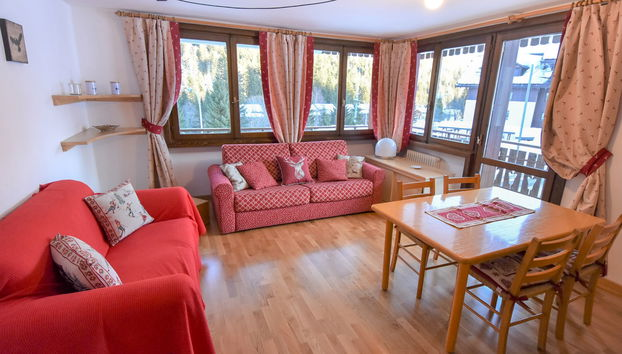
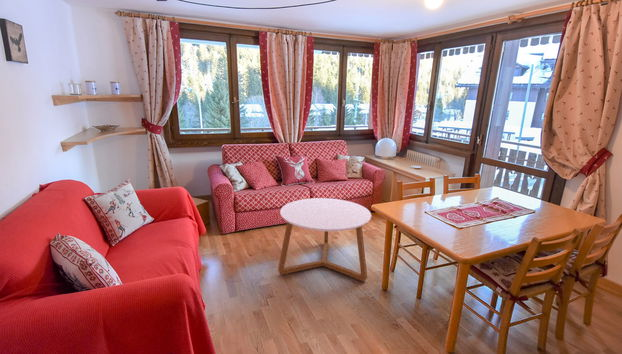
+ coffee table [277,197,372,282]
